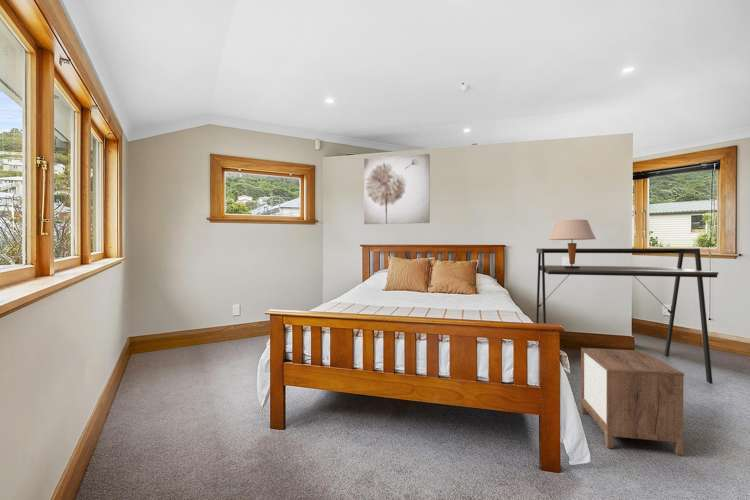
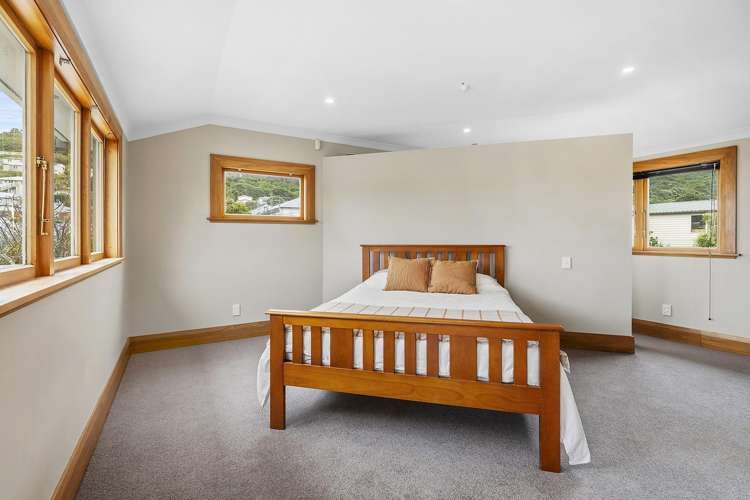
- table lamp [548,219,597,269]
- wall art [363,153,431,225]
- nightstand [580,347,685,456]
- desk [535,248,719,385]
